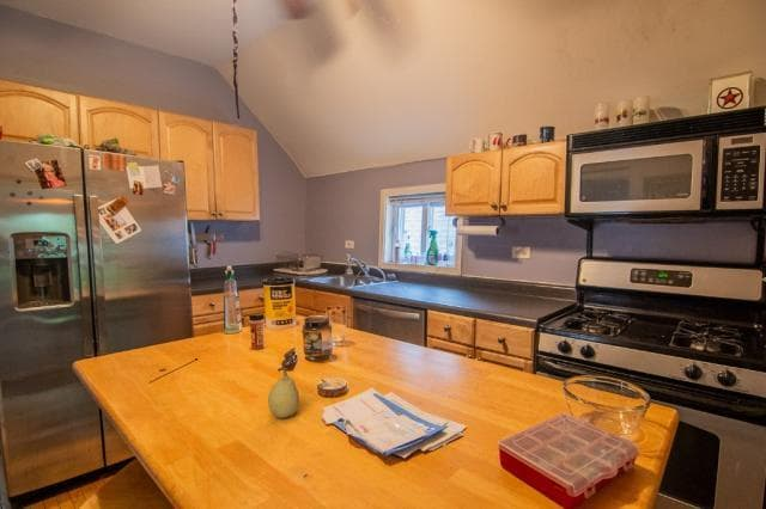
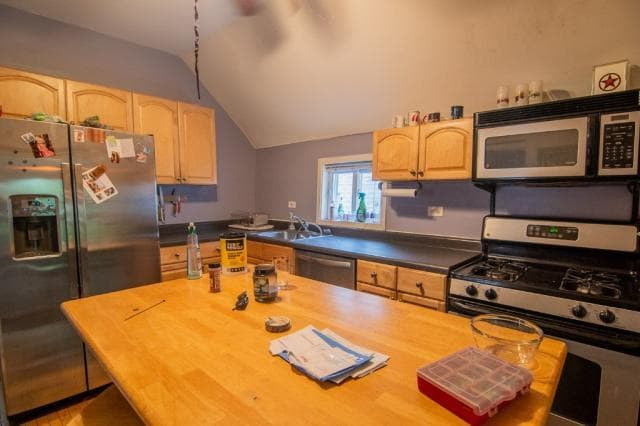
- fruit [267,366,300,419]
